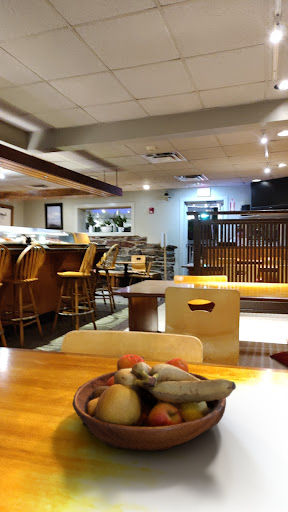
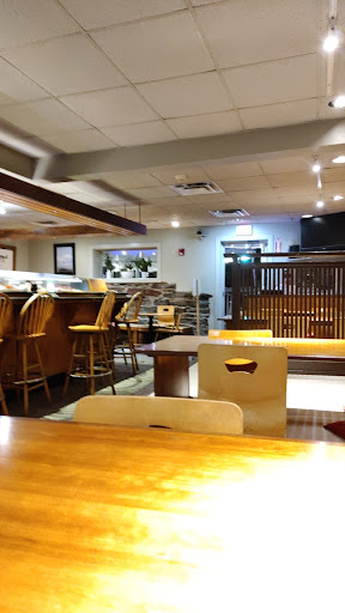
- fruit bowl [71,353,237,452]
